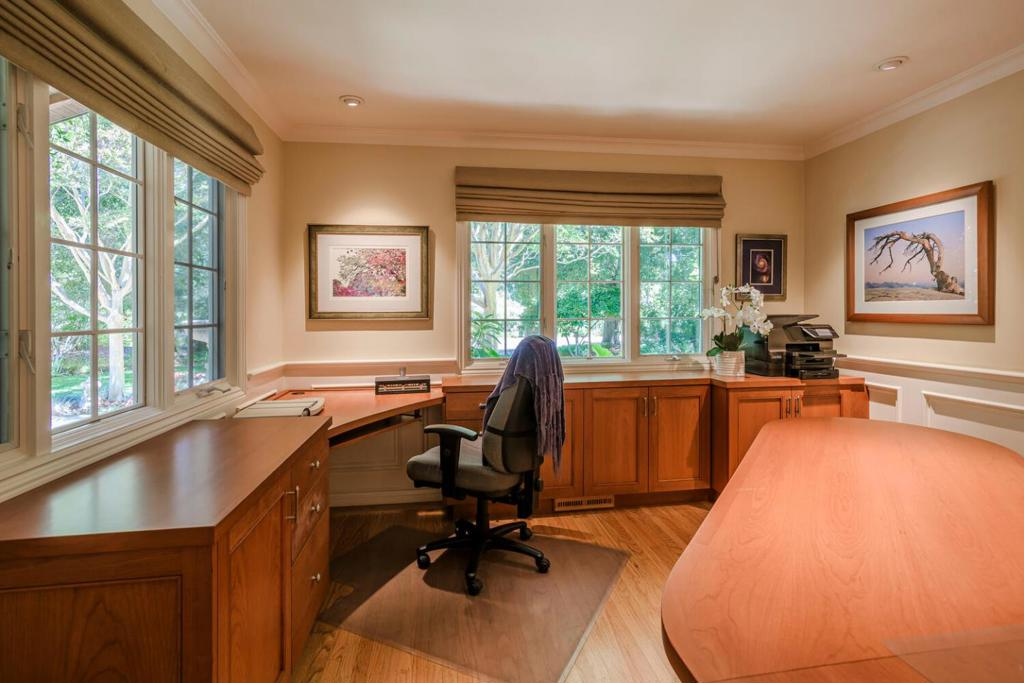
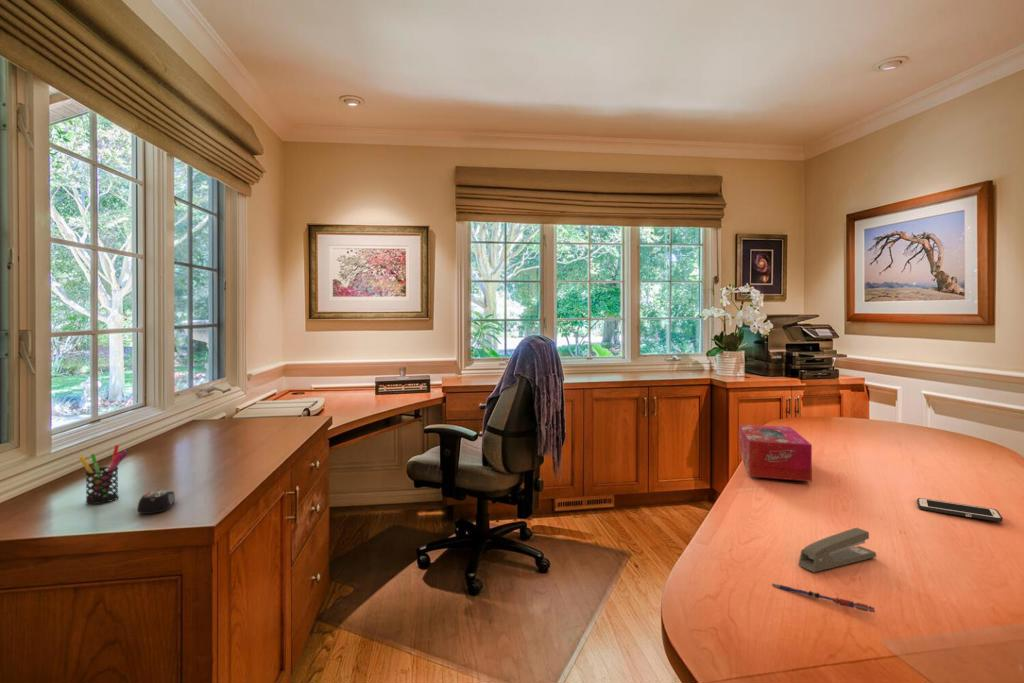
+ cell phone [916,497,1004,523]
+ tissue box [738,423,813,483]
+ computer mouse [136,488,176,515]
+ pen [771,582,875,613]
+ stapler [797,527,878,573]
+ pen holder [78,444,128,505]
